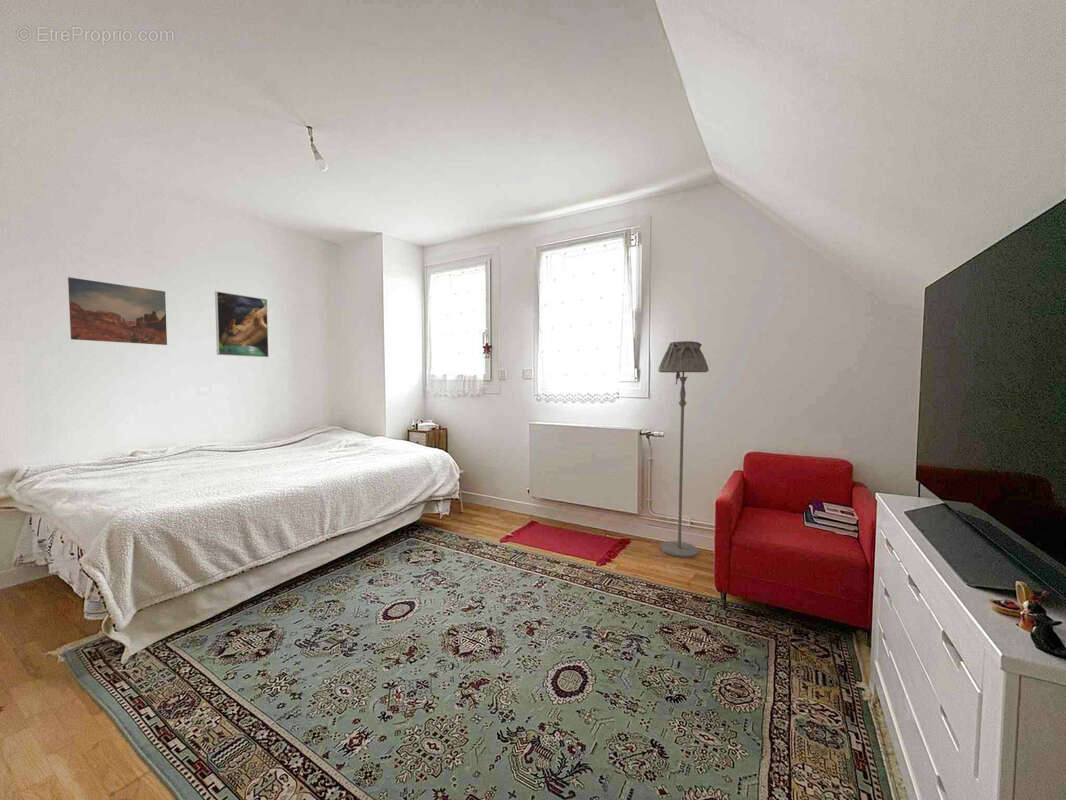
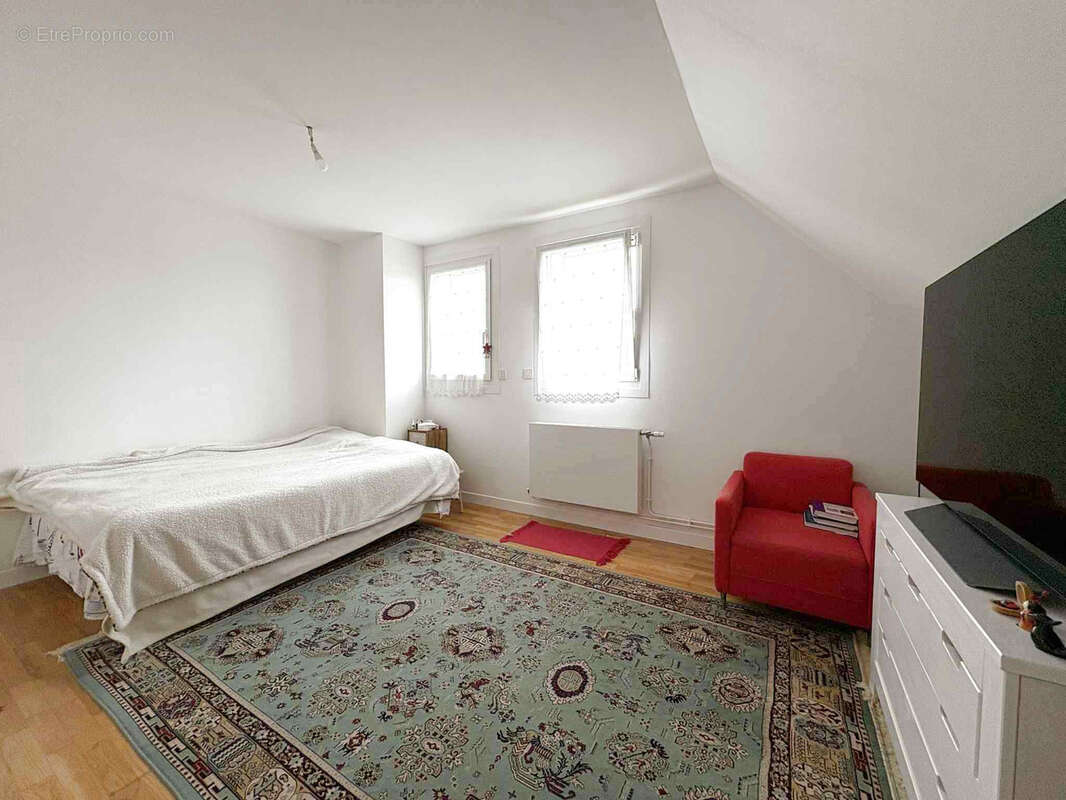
- wall art [67,276,168,346]
- floor lamp [657,340,710,559]
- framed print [214,290,270,358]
